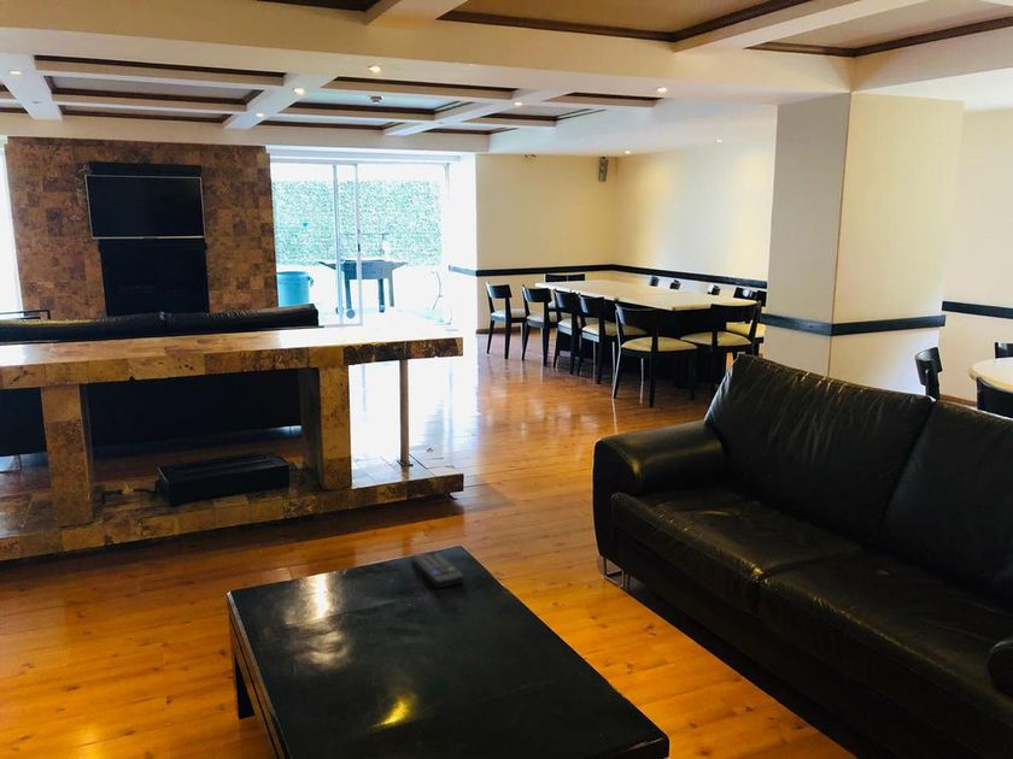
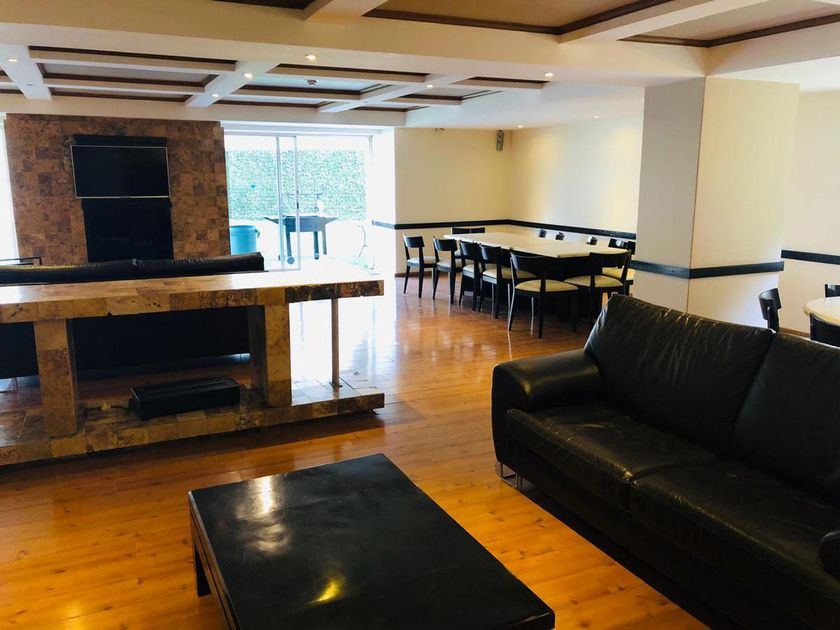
- remote control [410,549,465,589]
